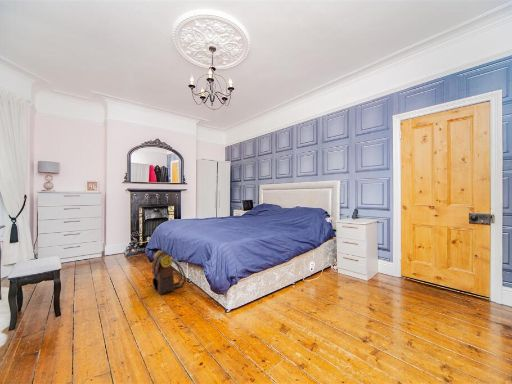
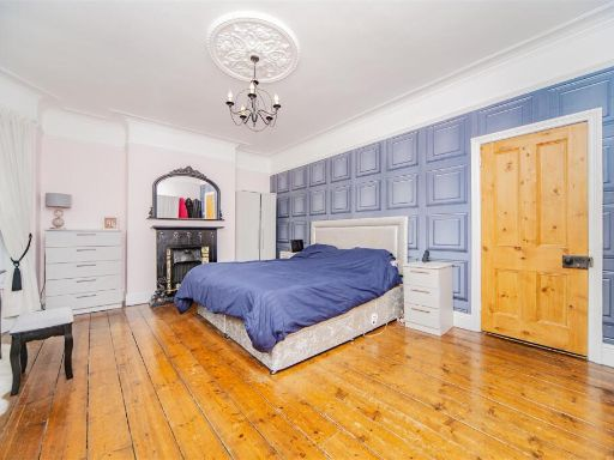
- backpack [151,249,187,295]
